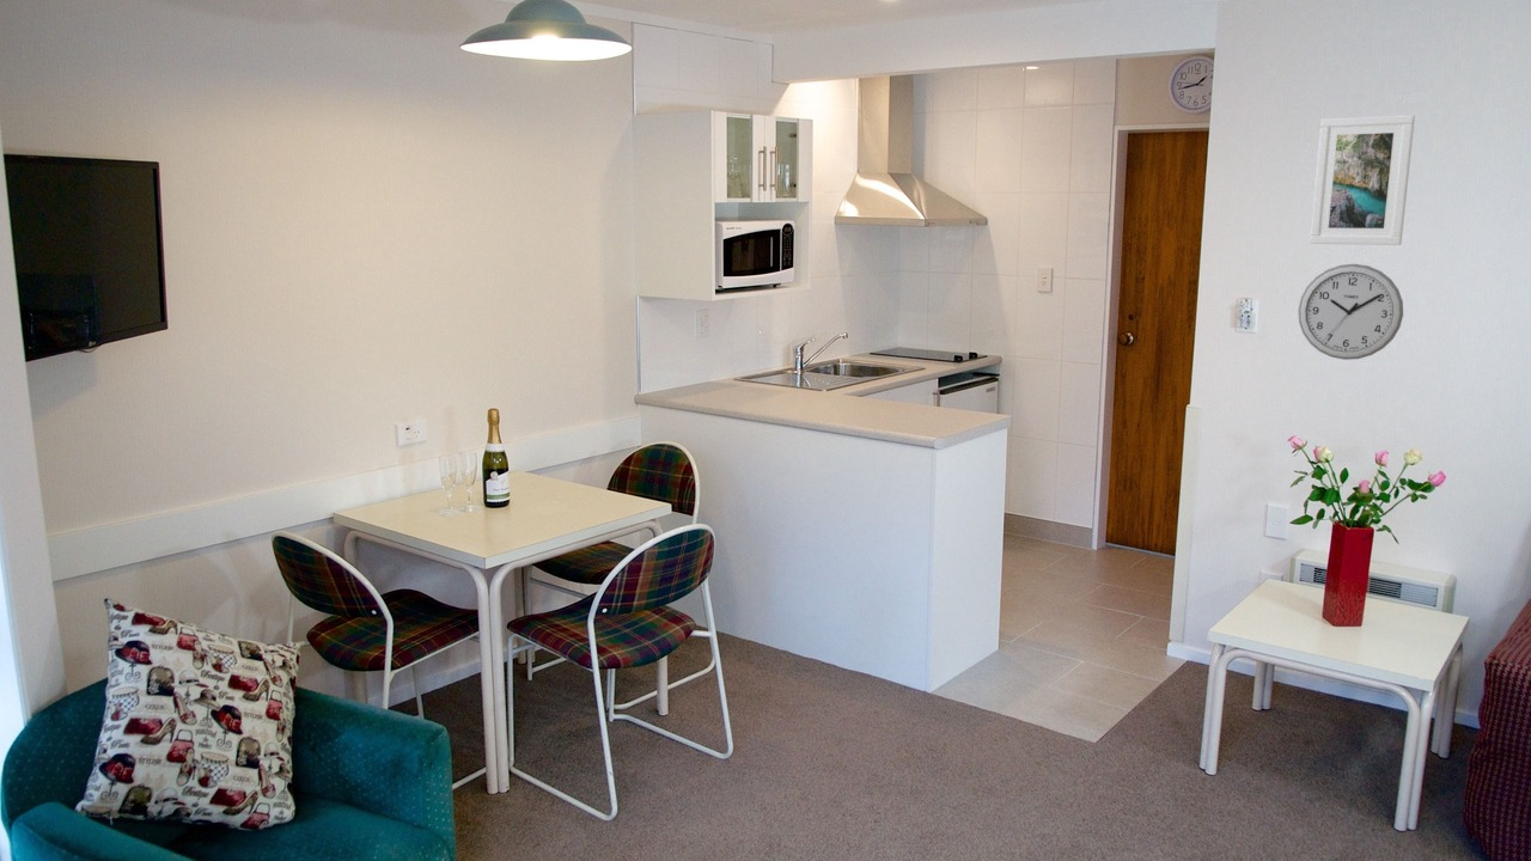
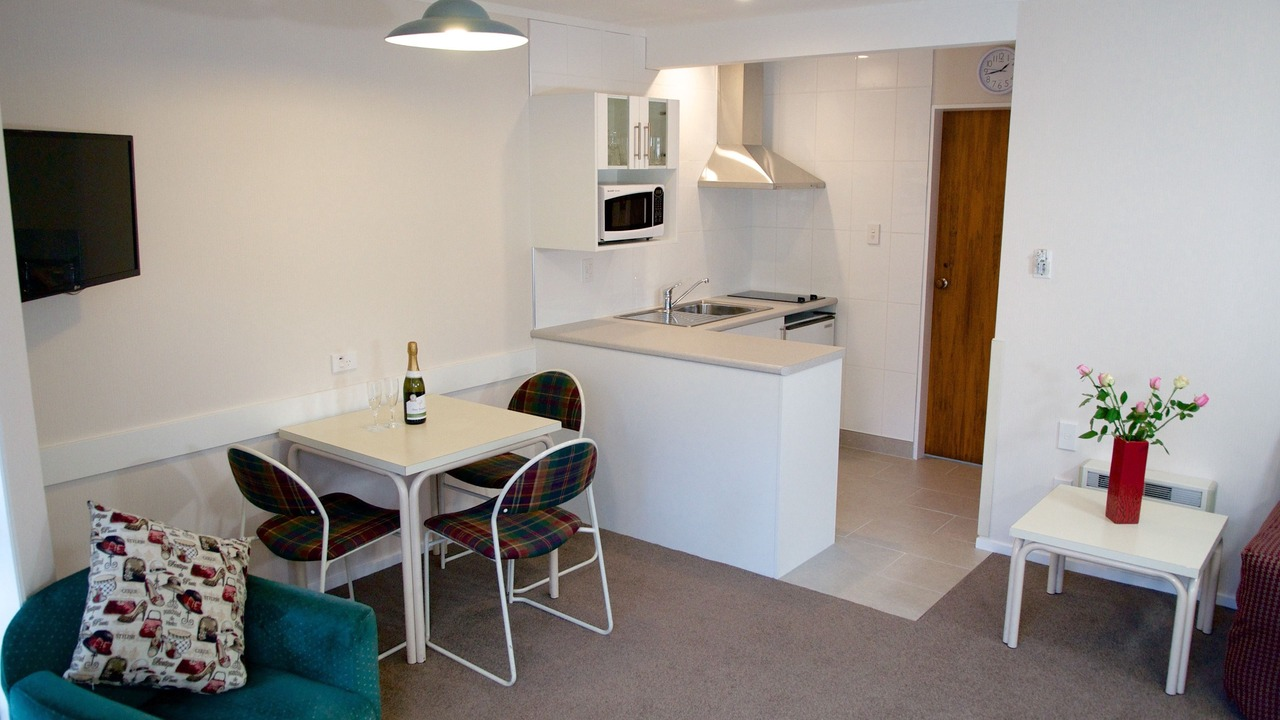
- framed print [1309,114,1416,246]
- wall clock [1298,263,1404,361]
